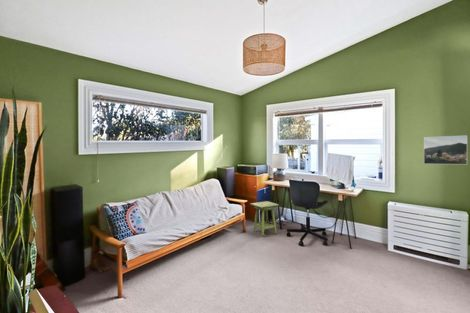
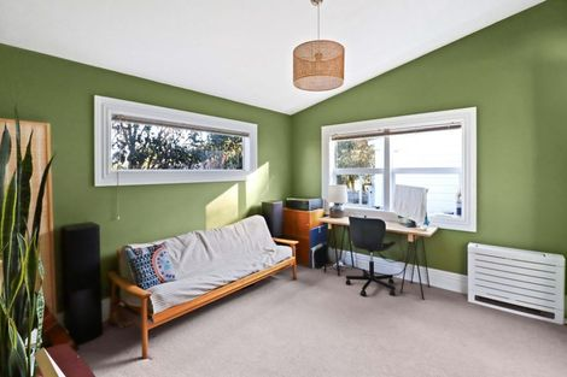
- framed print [423,134,468,166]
- side table [249,200,280,237]
